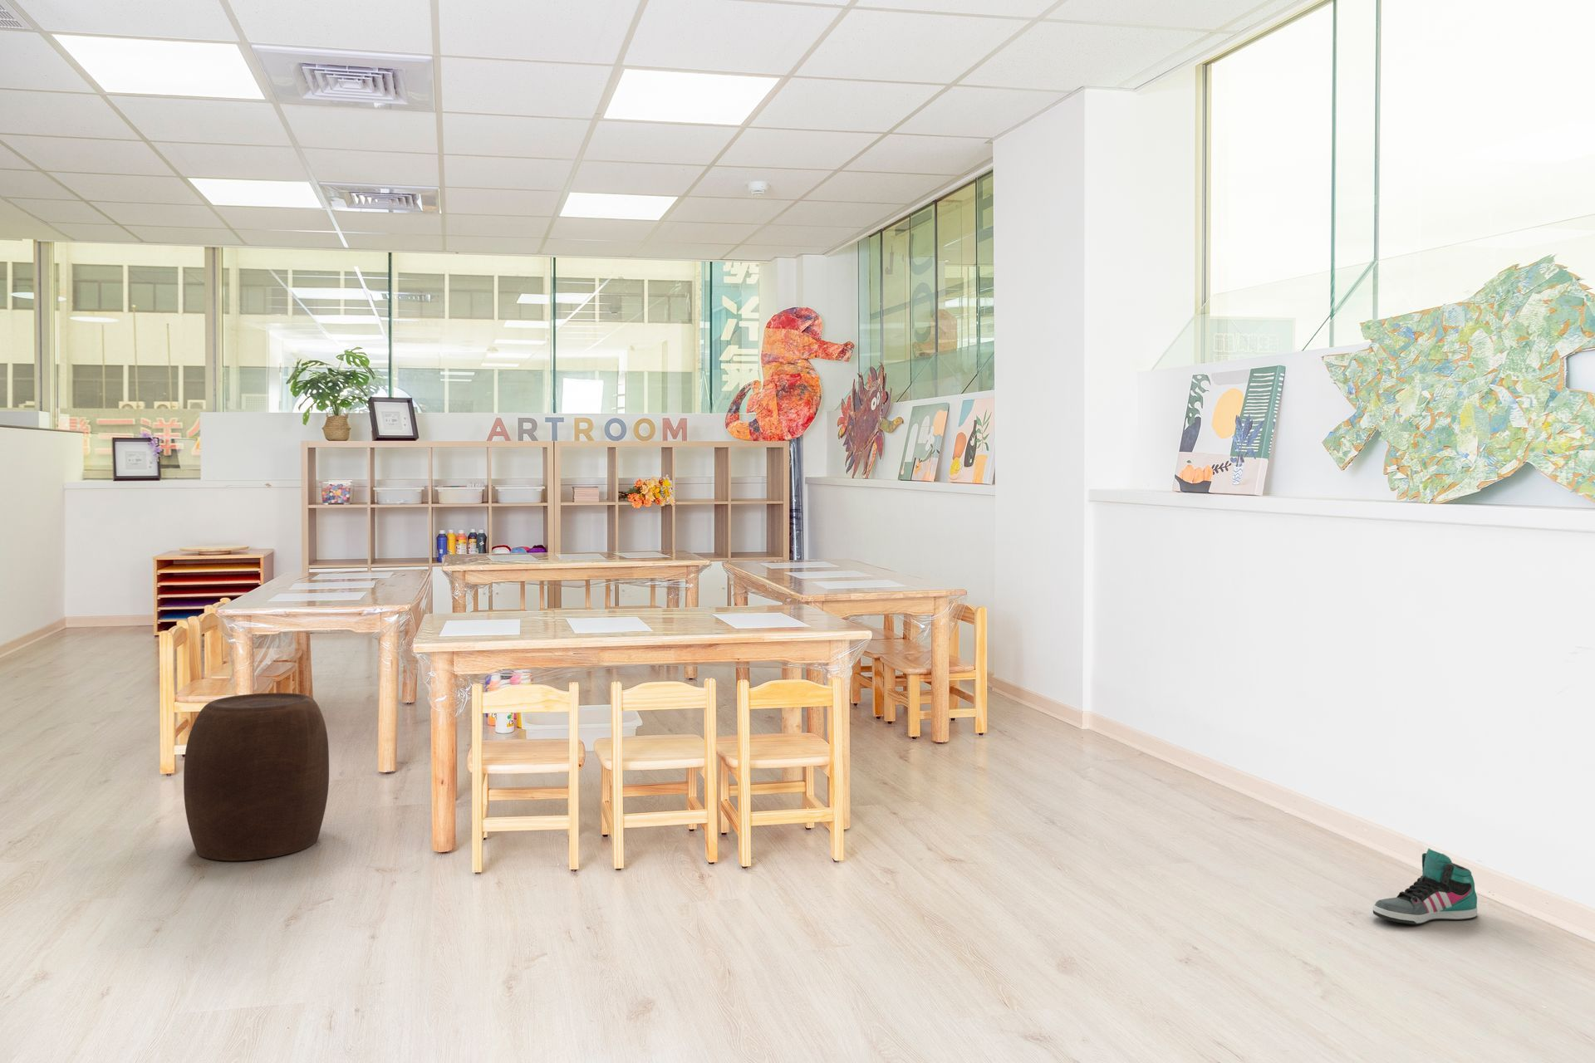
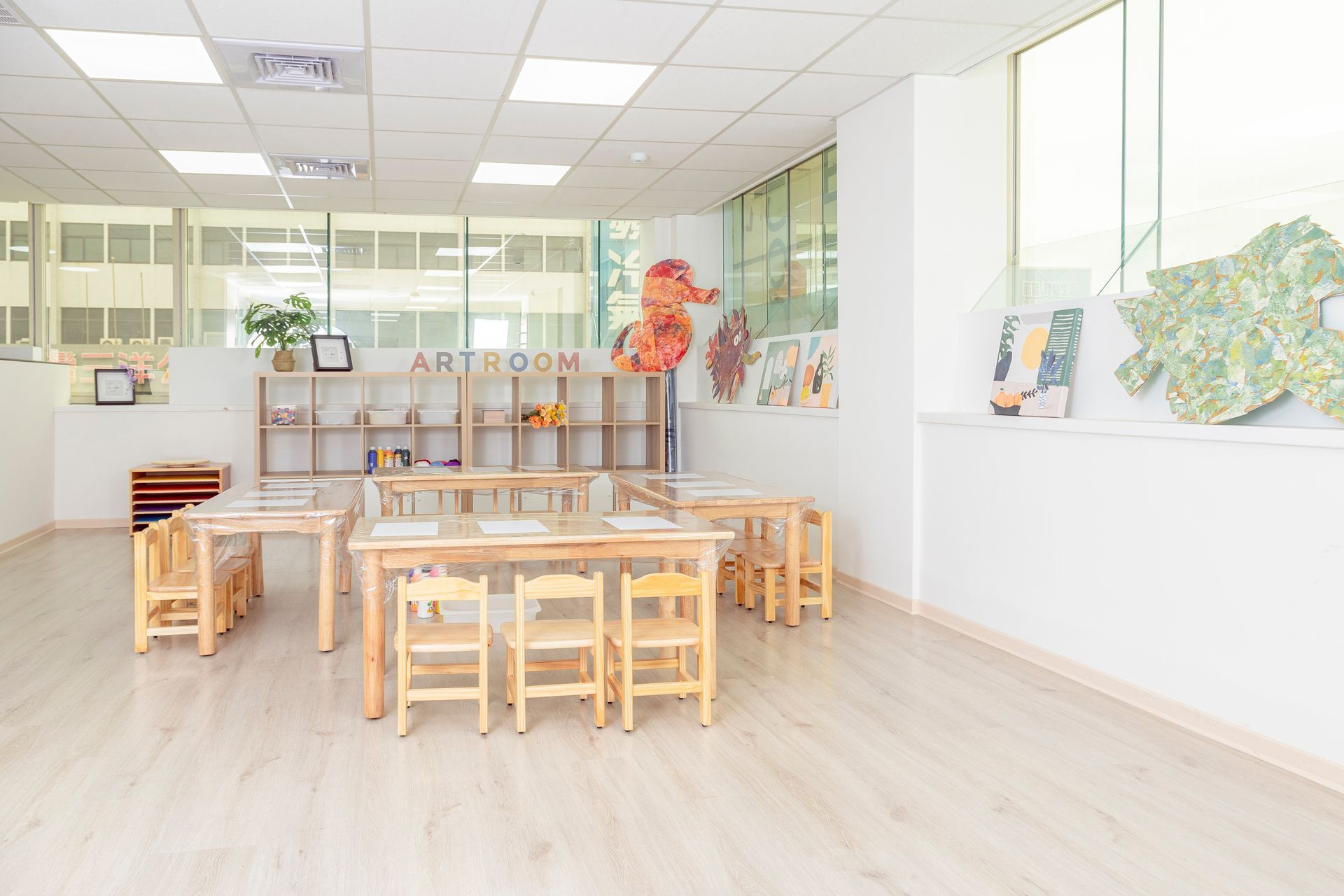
- sneaker [1372,848,1479,925]
- stool [183,692,330,861]
